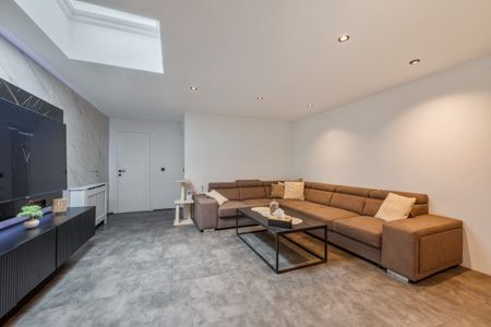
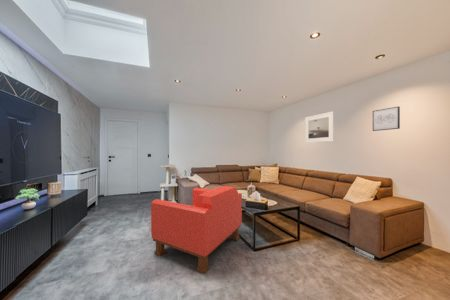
+ wall art [372,106,401,132]
+ armchair [150,185,243,275]
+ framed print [304,111,334,144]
